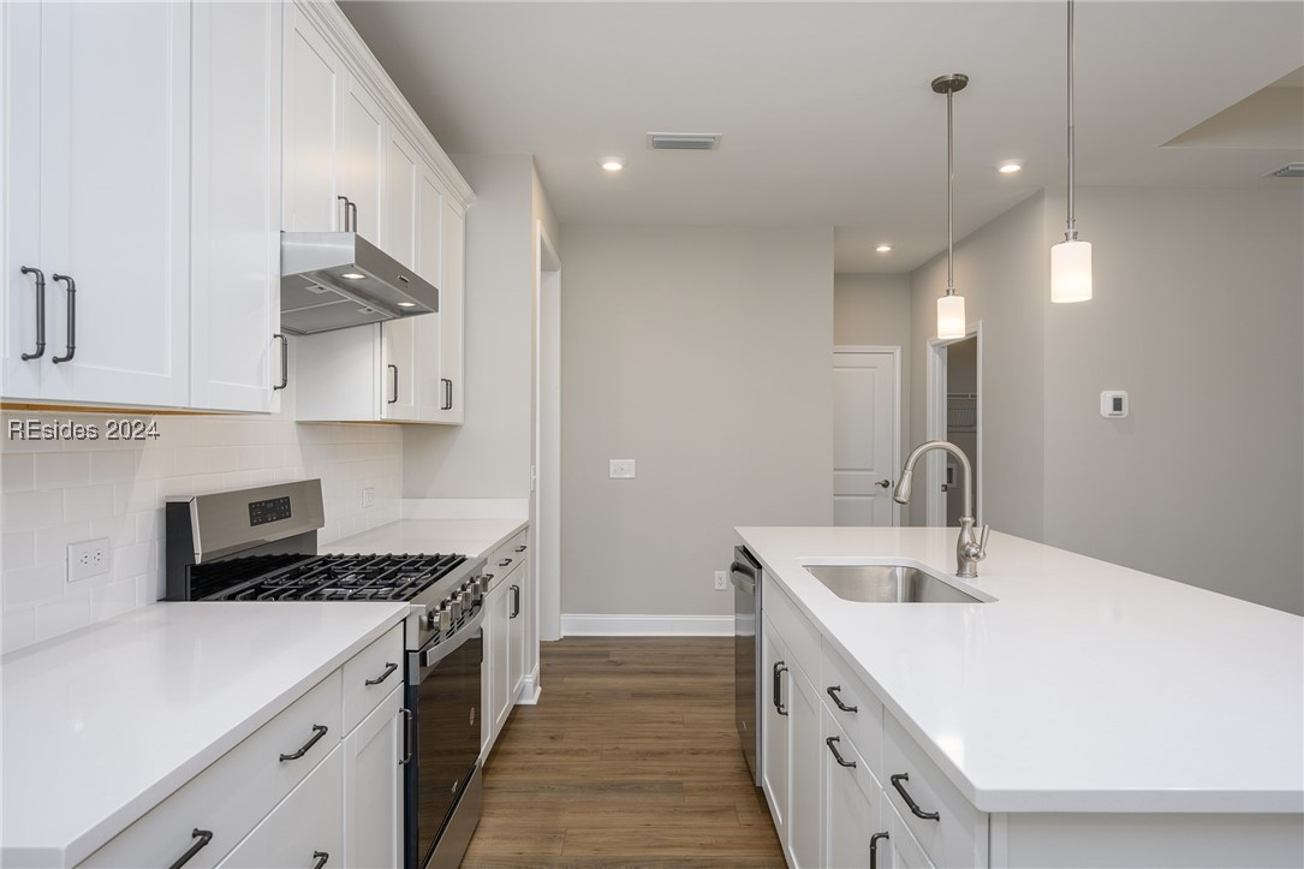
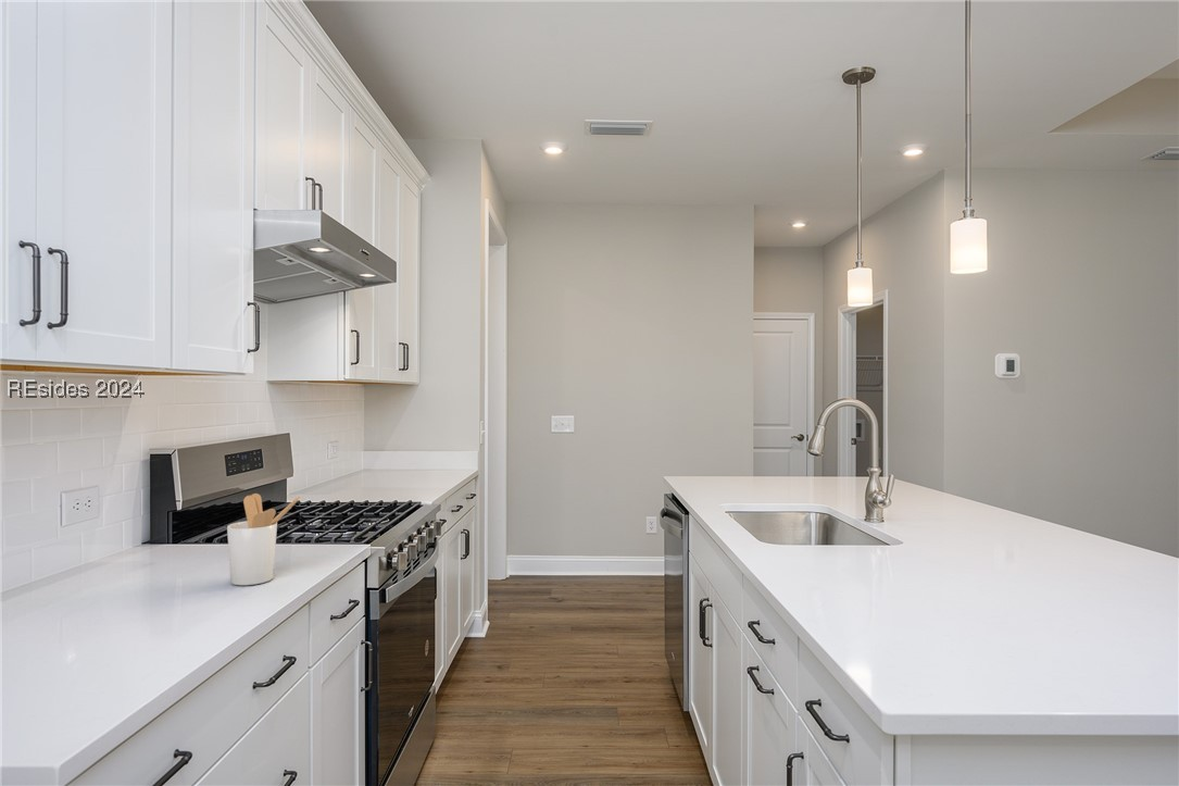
+ utensil holder [226,492,301,586]
